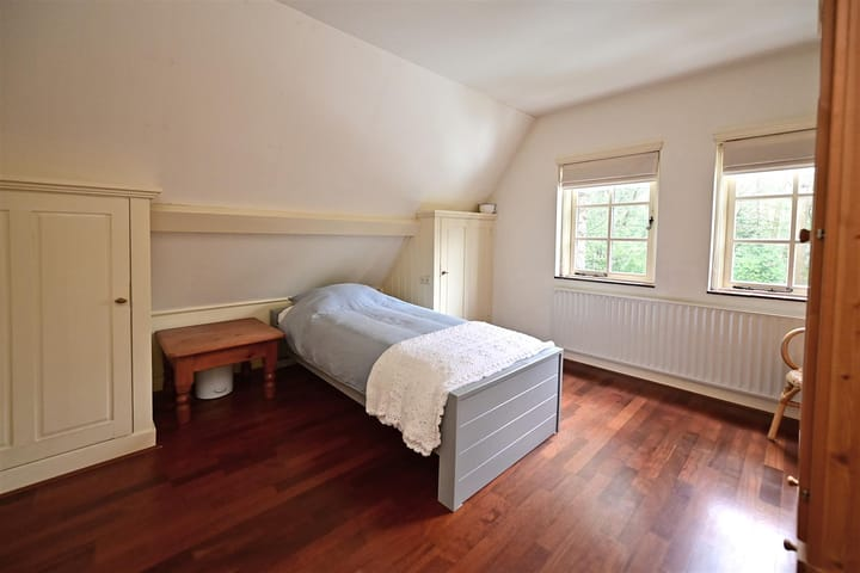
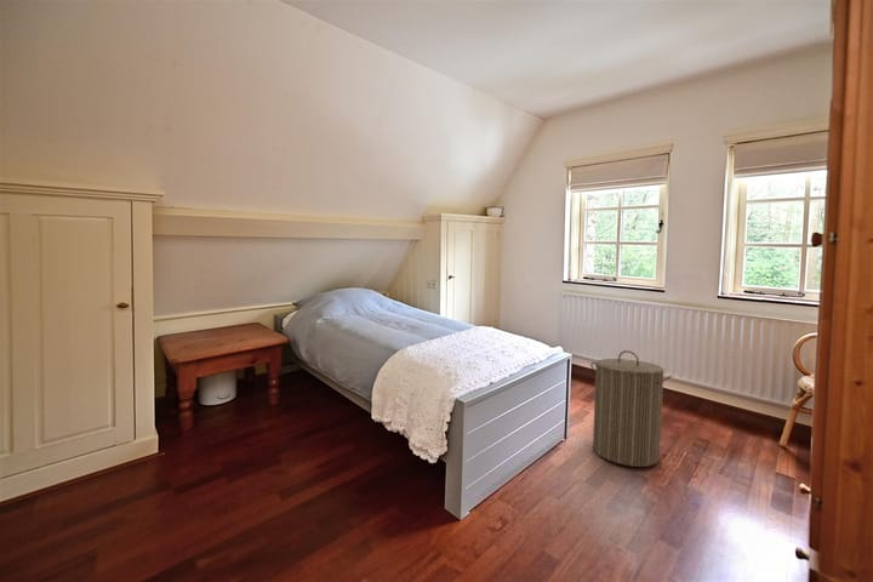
+ laundry hamper [589,349,673,468]
